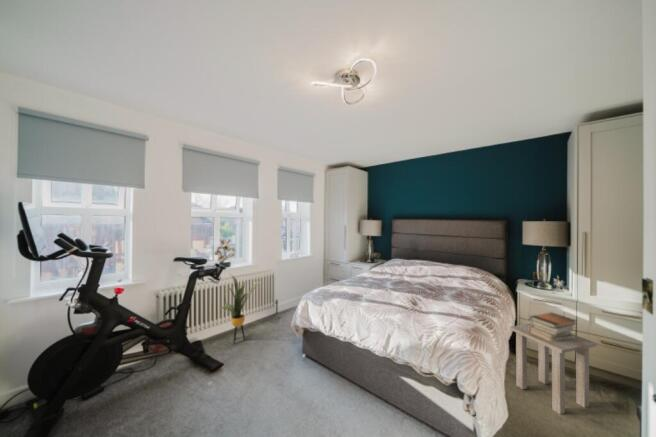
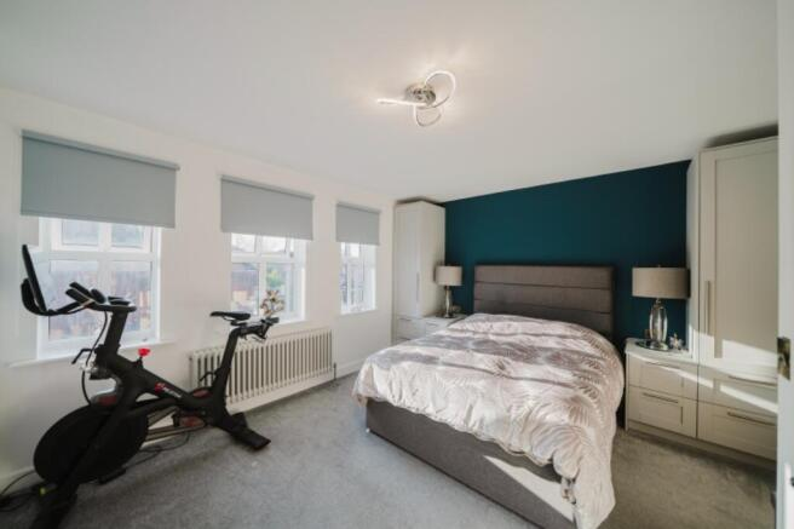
- house plant [217,273,263,345]
- book stack [528,311,578,341]
- side table [509,323,598,415]
